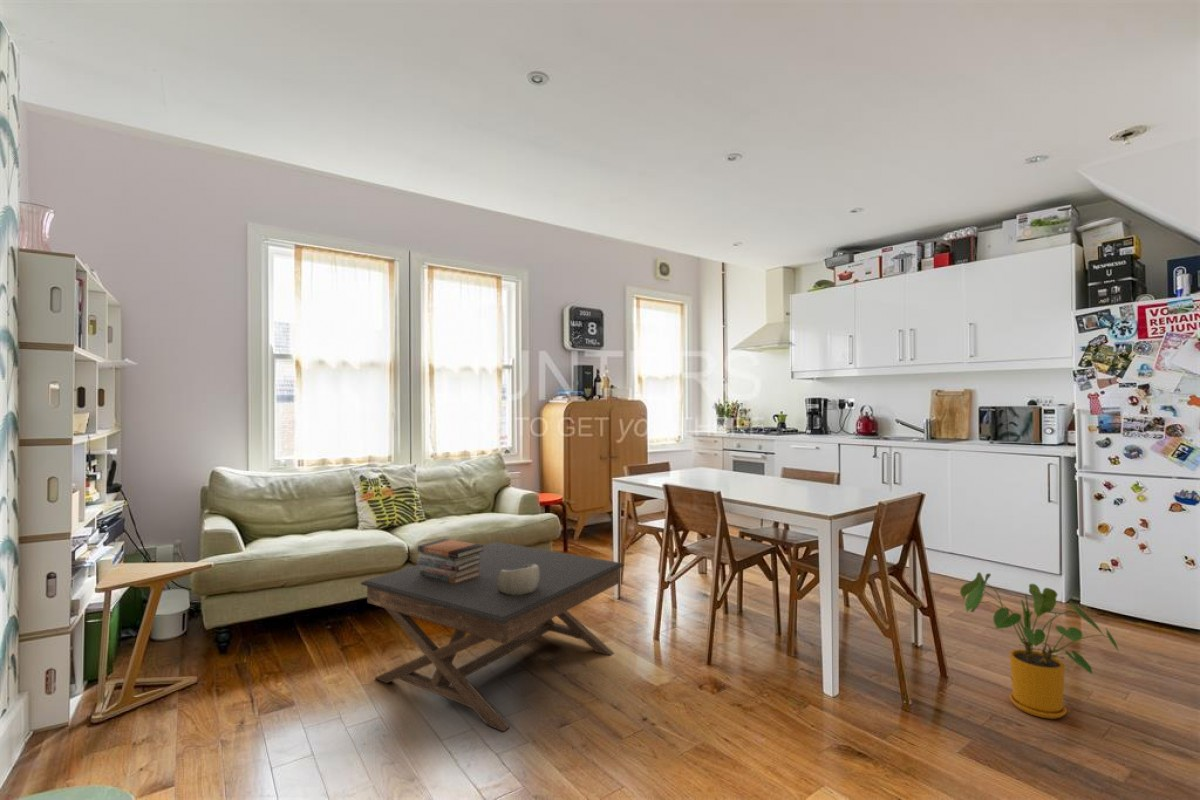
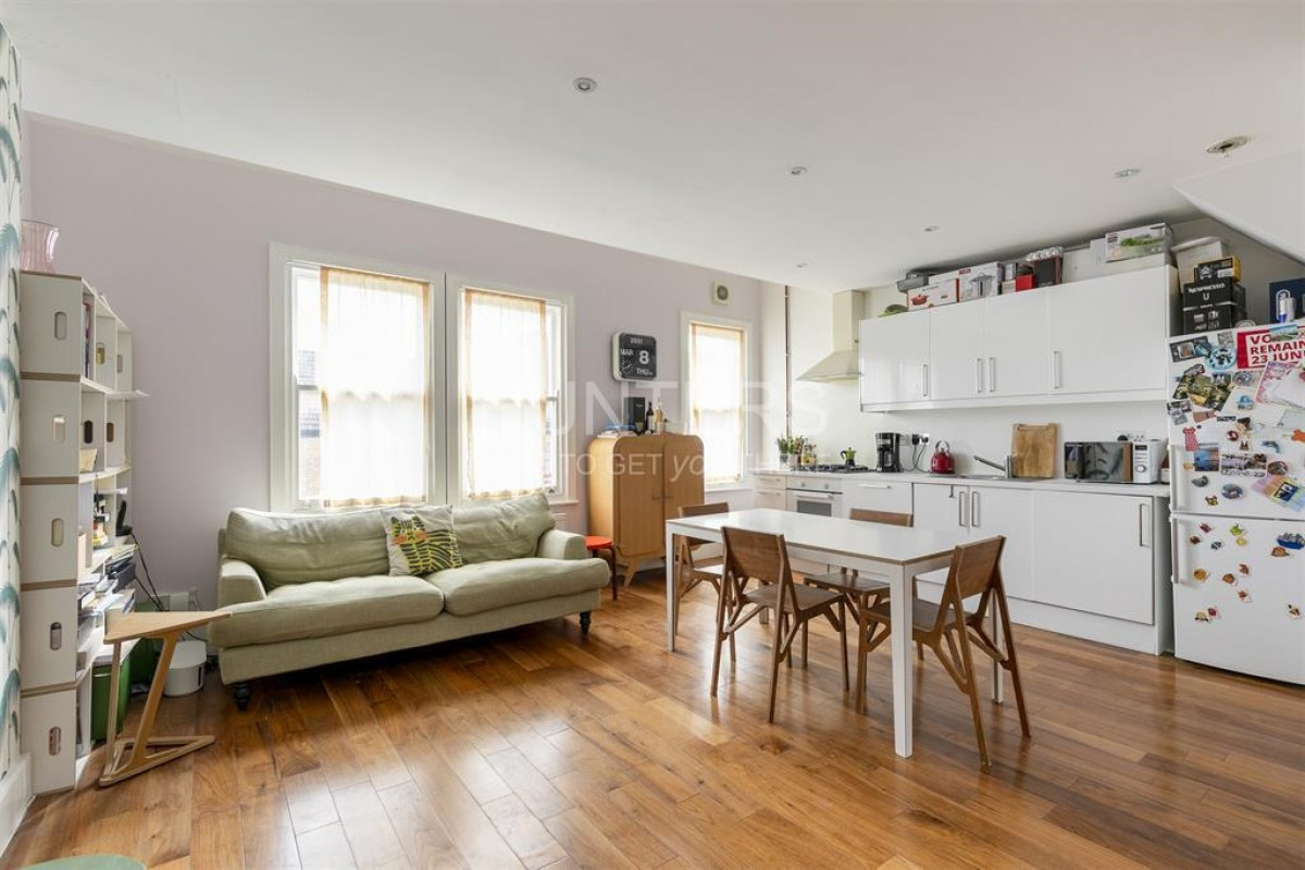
- coffee table [360,541,625,733]
- house plant [959,571,1121,720]
- book stack [416,538,484,584]
- decorative bowl [497,564,540,595]
